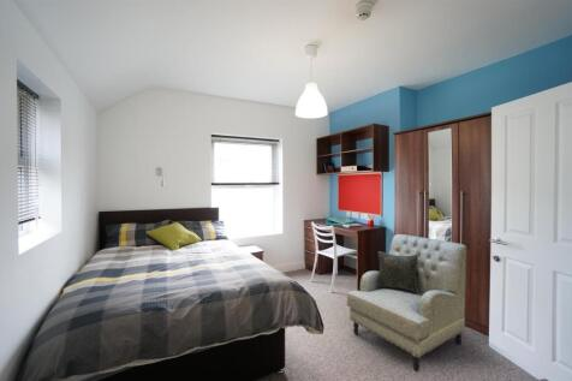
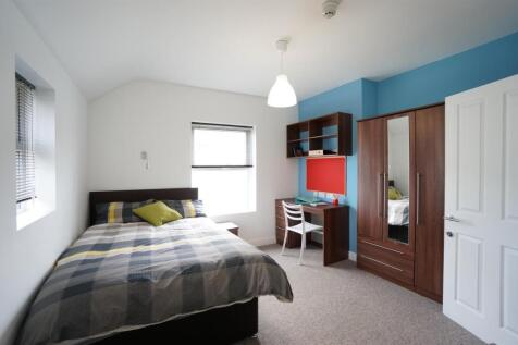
- armchair [346,233,467,373]
